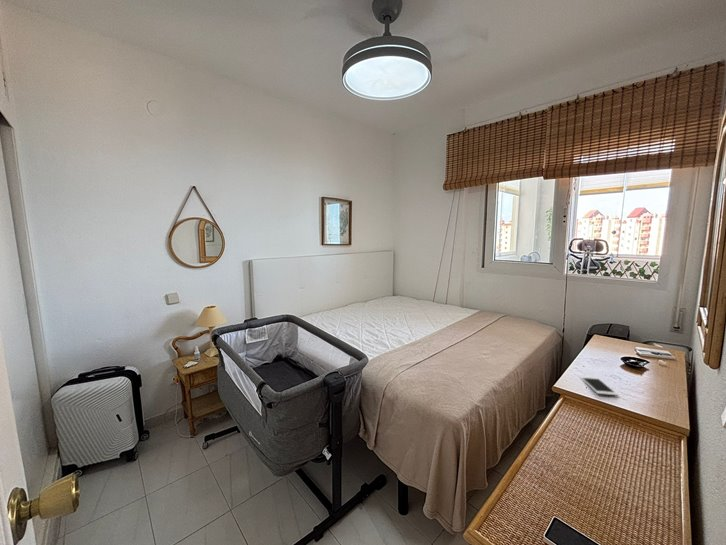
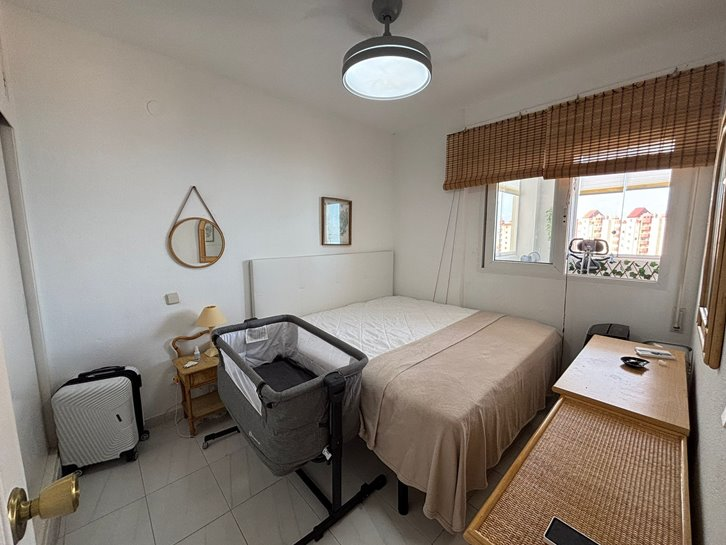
- cell phone [578,375,619,396]
